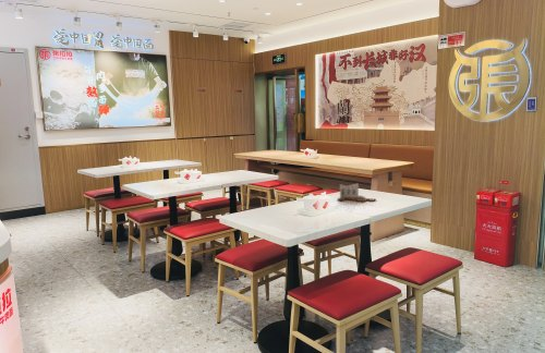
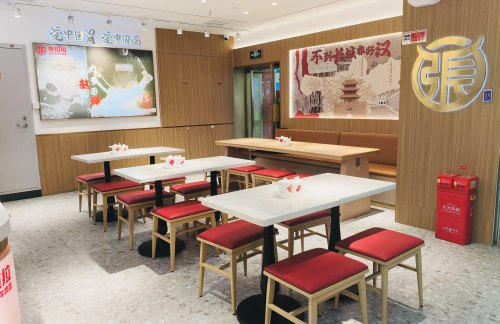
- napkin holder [336,182,377,203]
